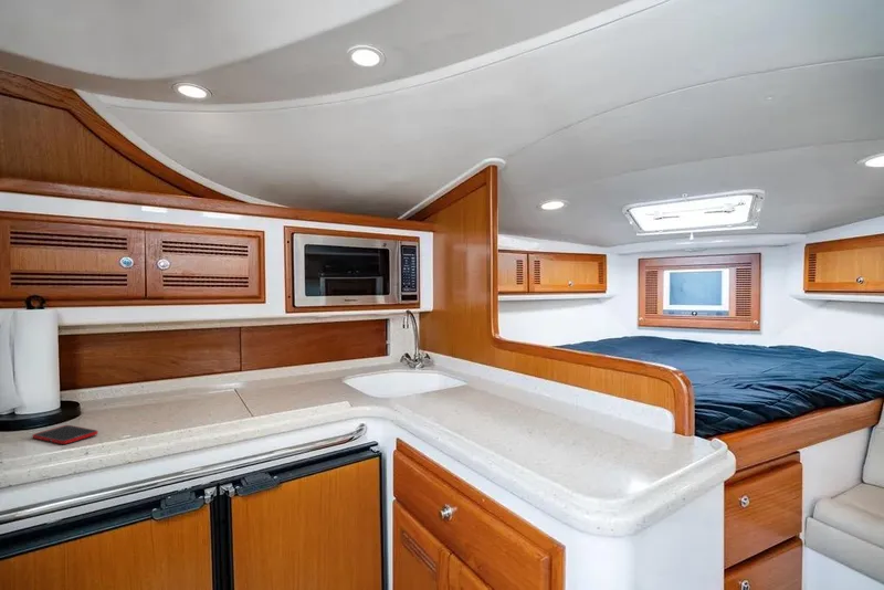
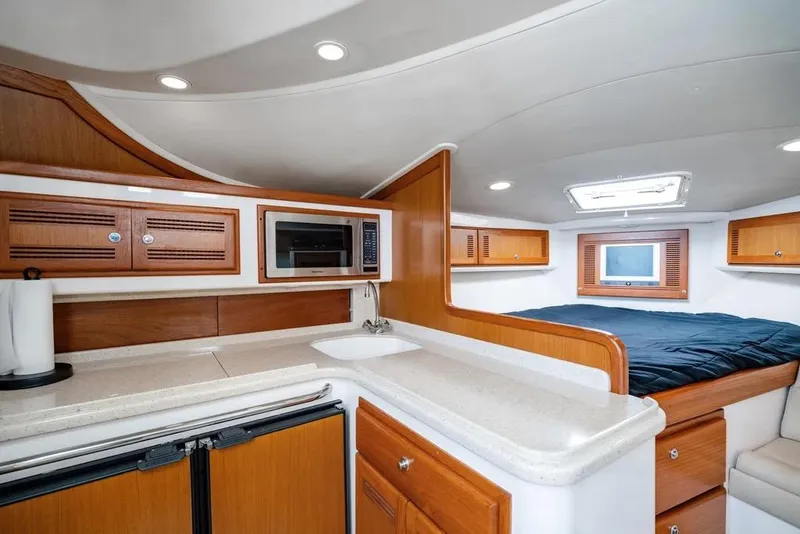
- cell phone [32,424,98,445]
